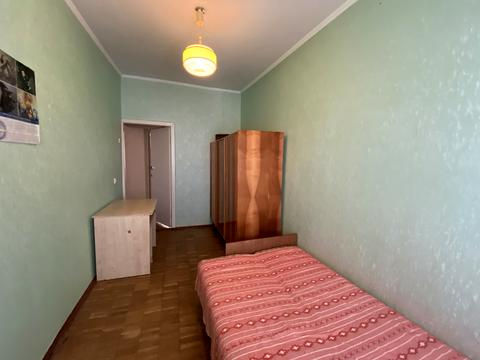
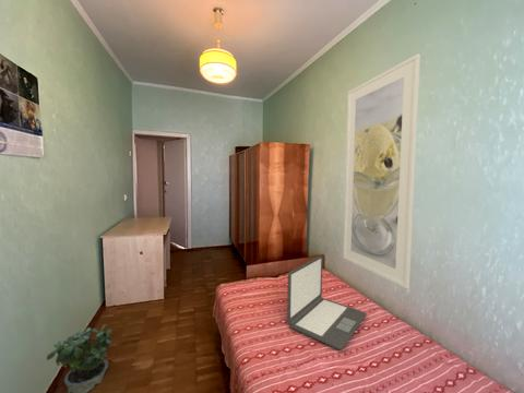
+ potted plant [46,323,112,393]
+ laptop [286,255,367,350]
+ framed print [342,53,421,290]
